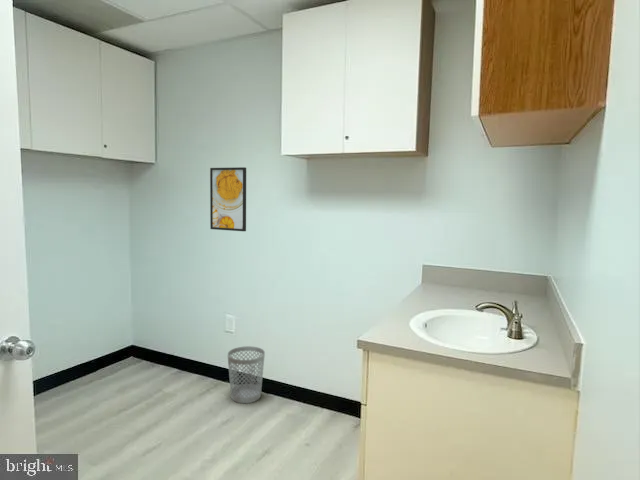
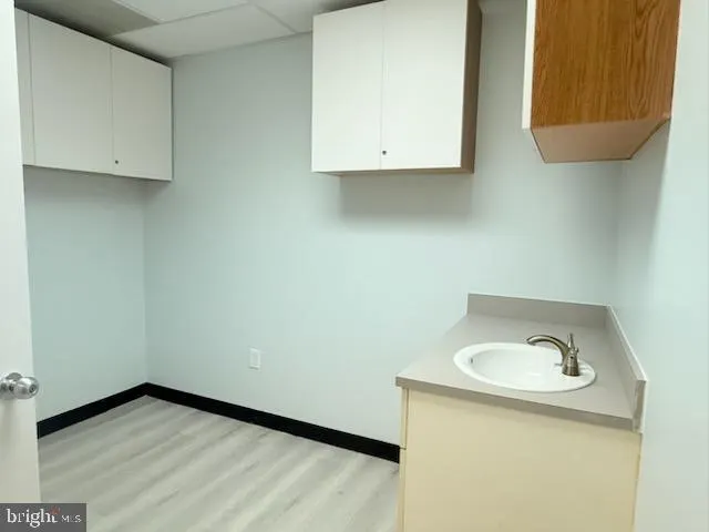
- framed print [209,166,247,232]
- wastebasket [227,345,266,404]
